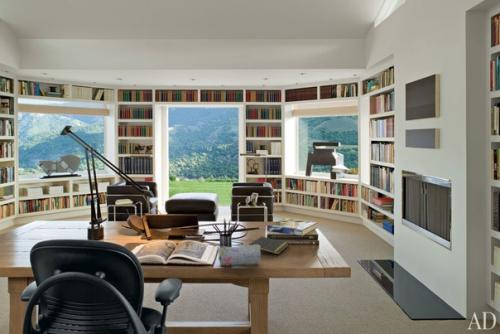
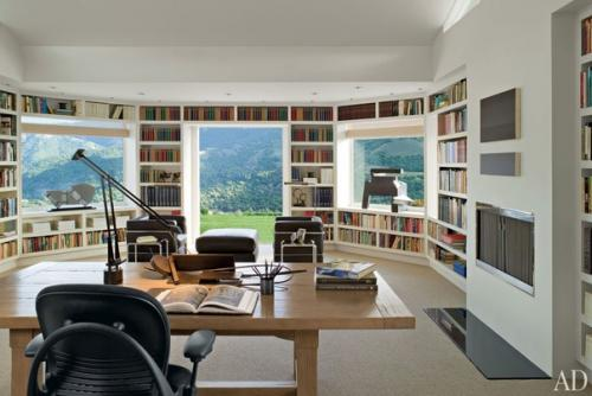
- pencil case [218,245,262,266]
- notepad [248,236,289,255]
